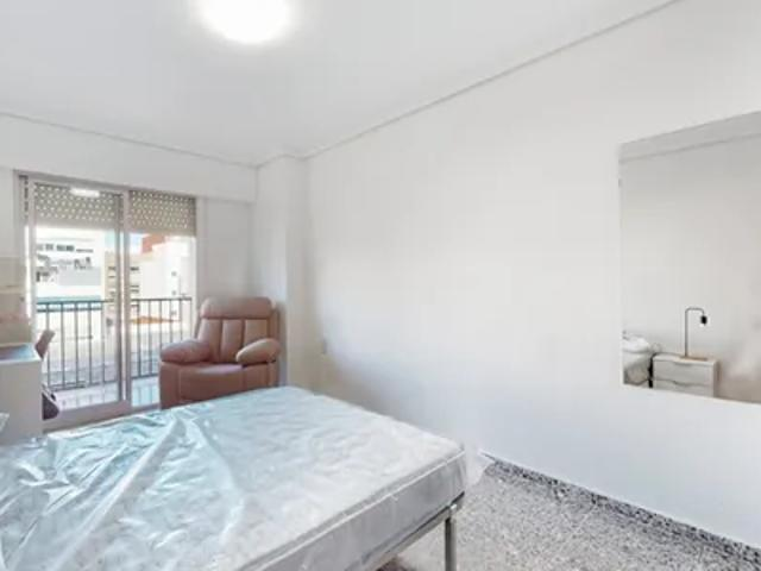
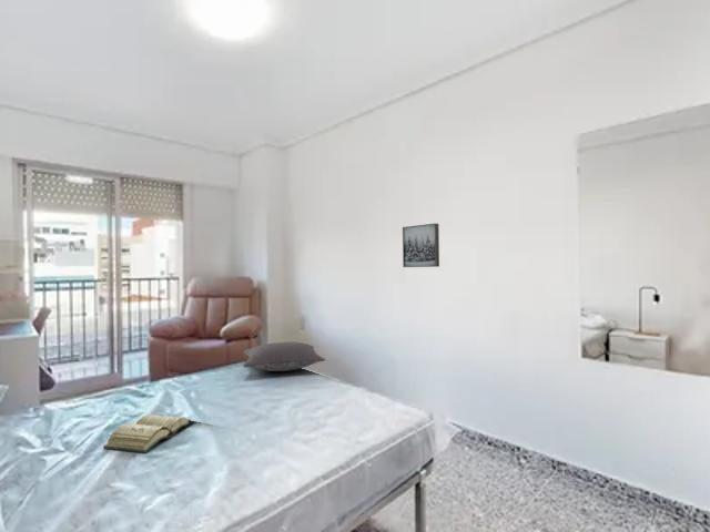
+ wall art [402,223,440,268]
+ pillow [242,341,326,372]
+ diary [102,413,194,454]
